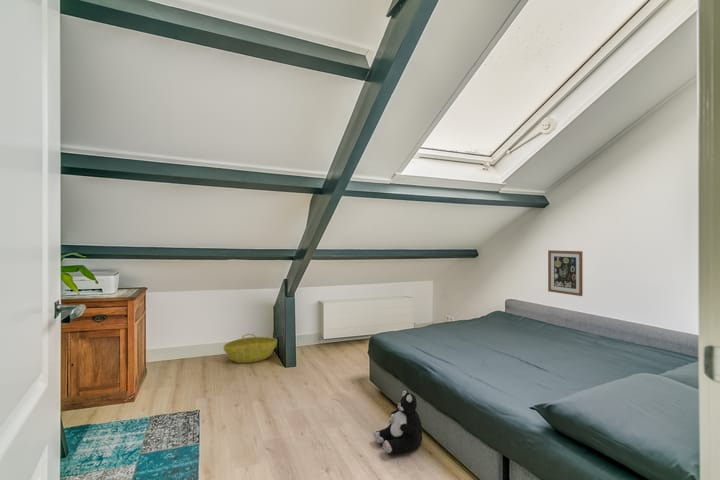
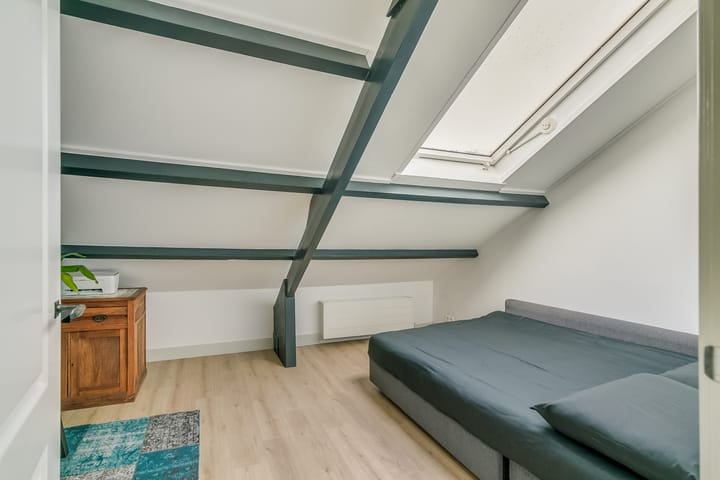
- basket [223,333,278,364]
- plush toy [372,389,423,454]
- wall art [547,249,584,297]
